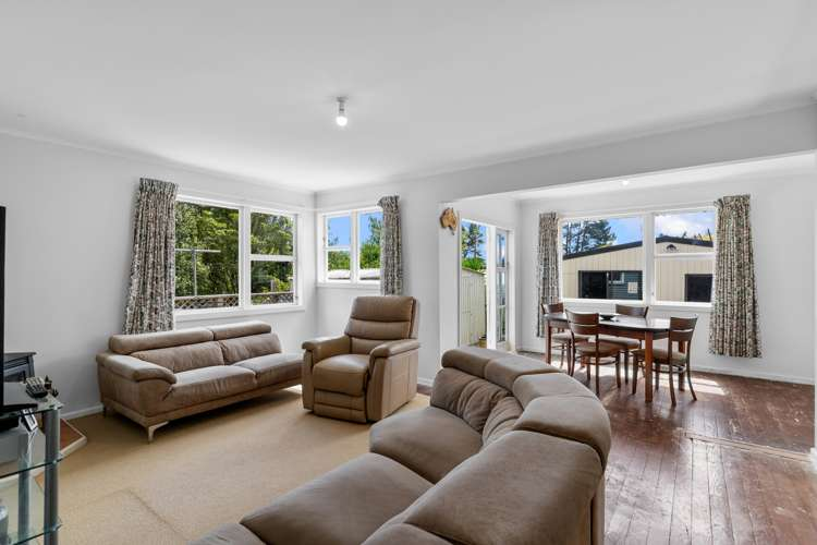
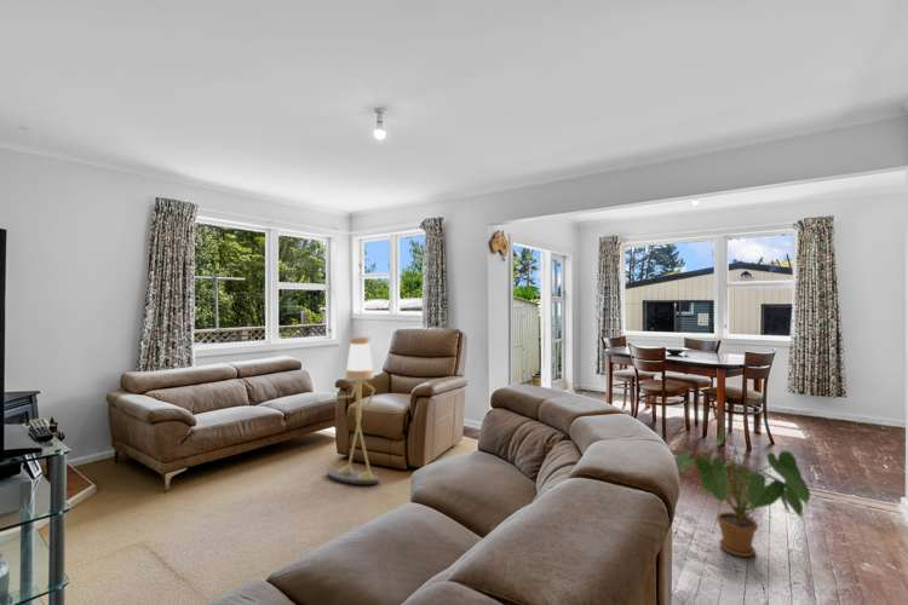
+ floor lamp [327,336,380,485]
+ house plant [673,425,812,558]
